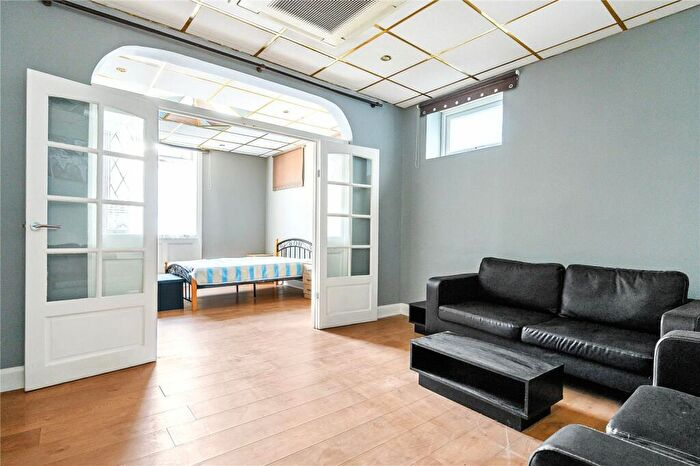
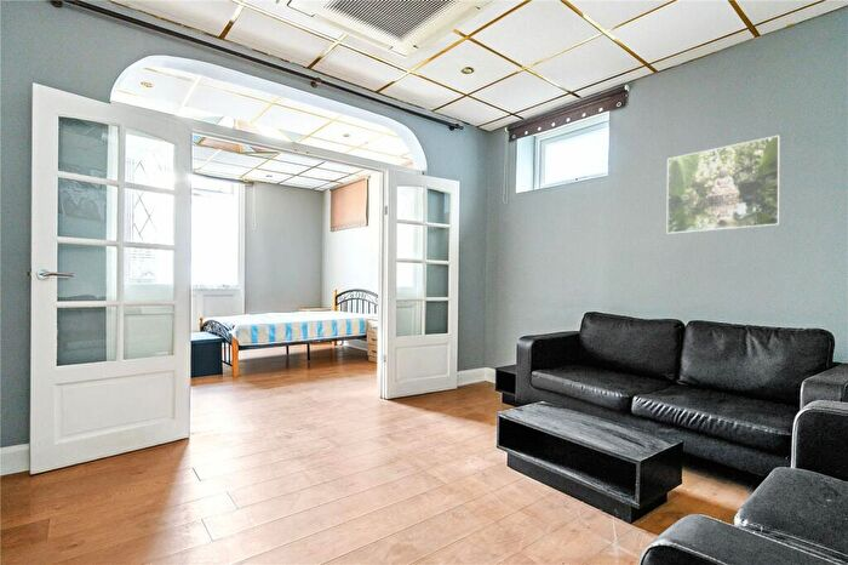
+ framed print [666,135,781,235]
